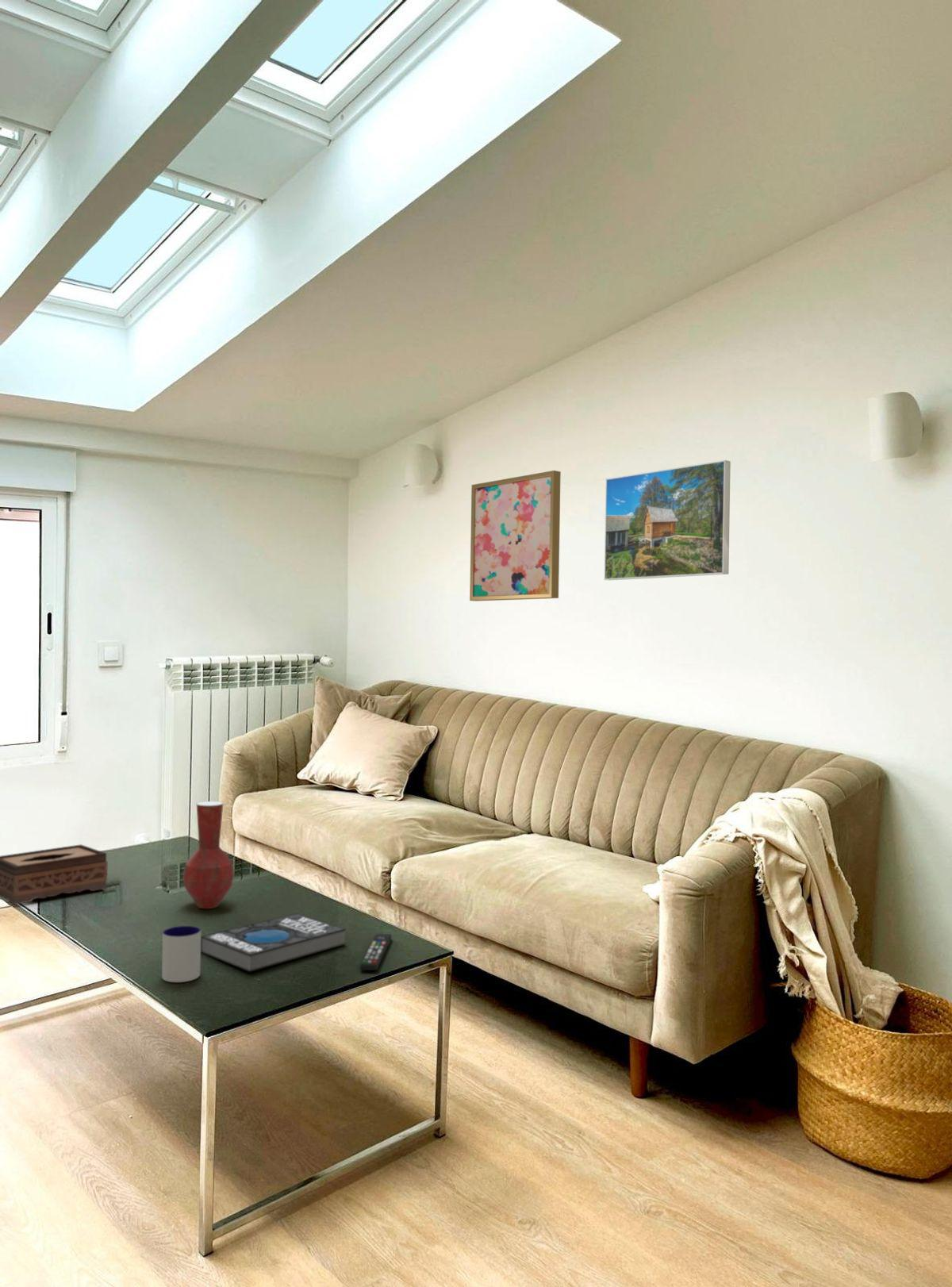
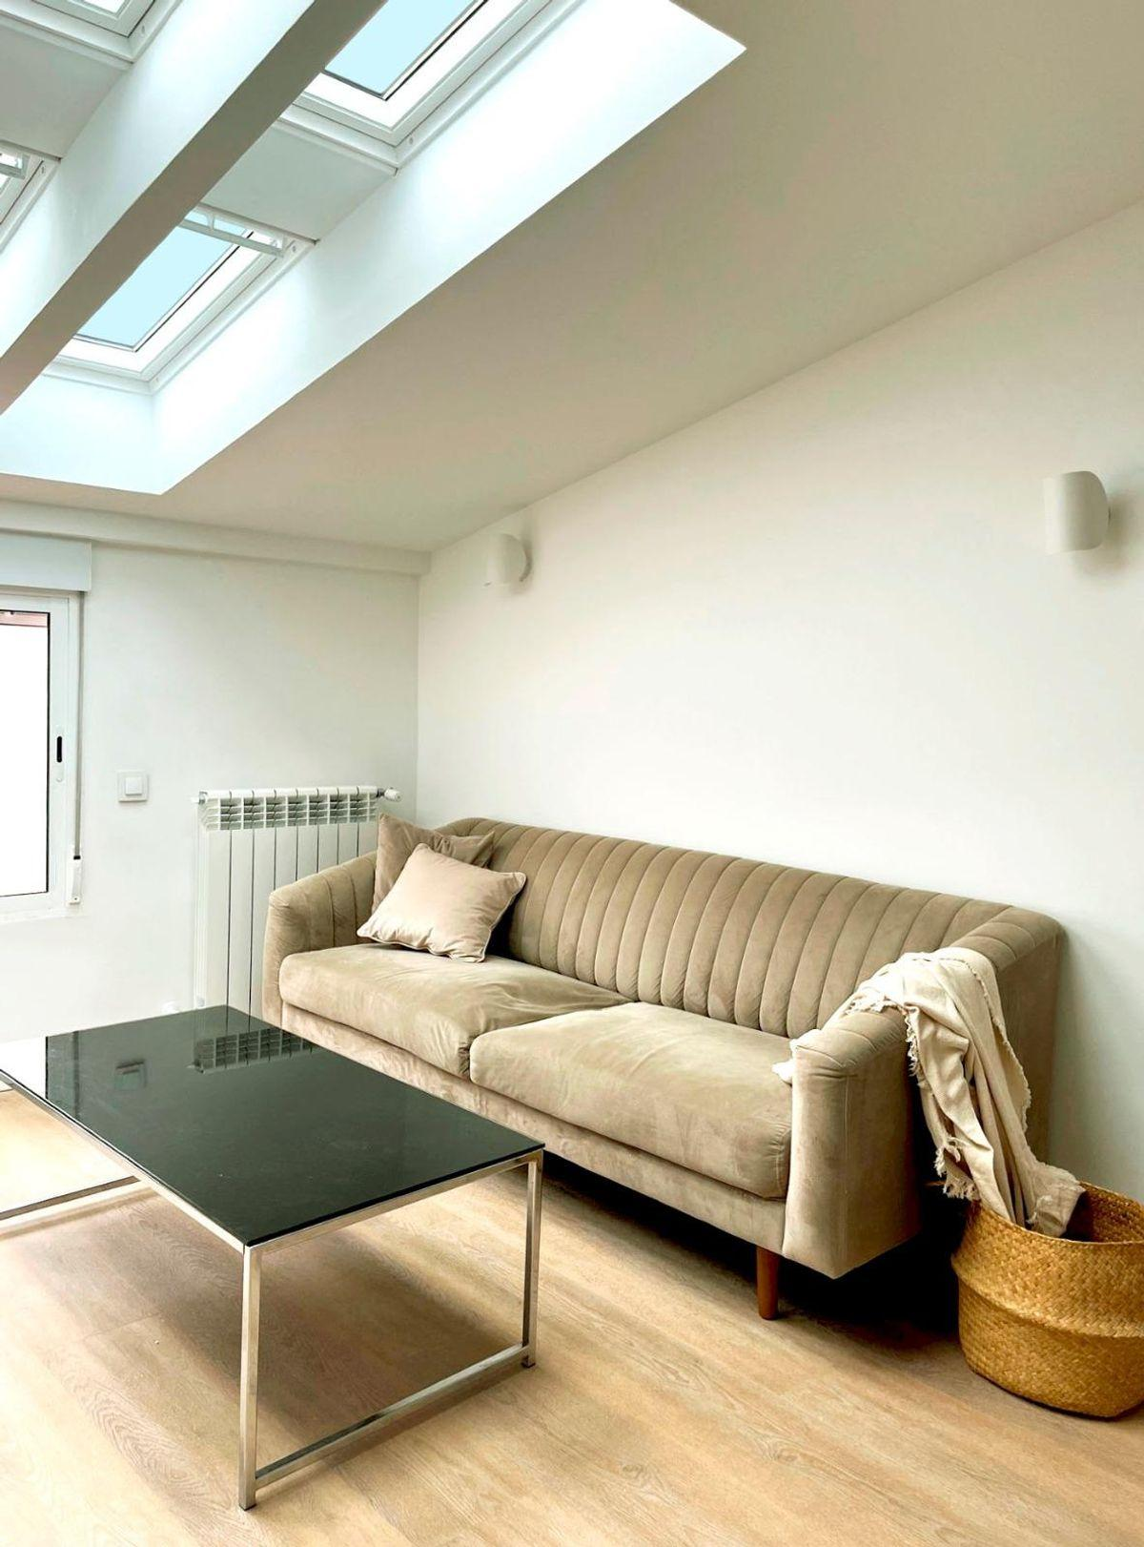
- tissue box [0,843,109,905]
- vase [182,801,235,909]
- mug [161,925,202,983]
- book [201,912,347,973]
- wall art [469,470,562,602]
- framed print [604,459,731,581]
- remote control [359,933,393,971]
